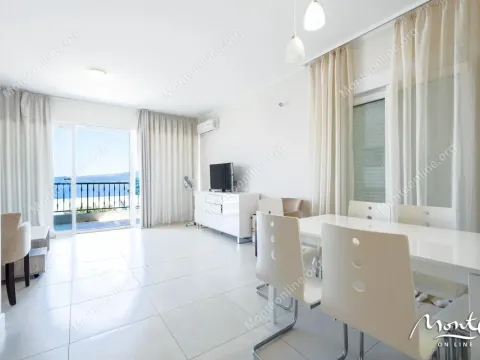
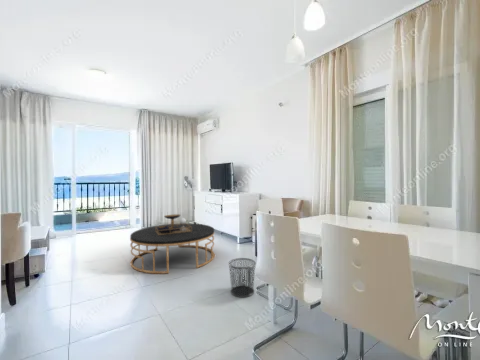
+ waste bin [227,257,257,298]
+ coffee table [129,213,216,275]
